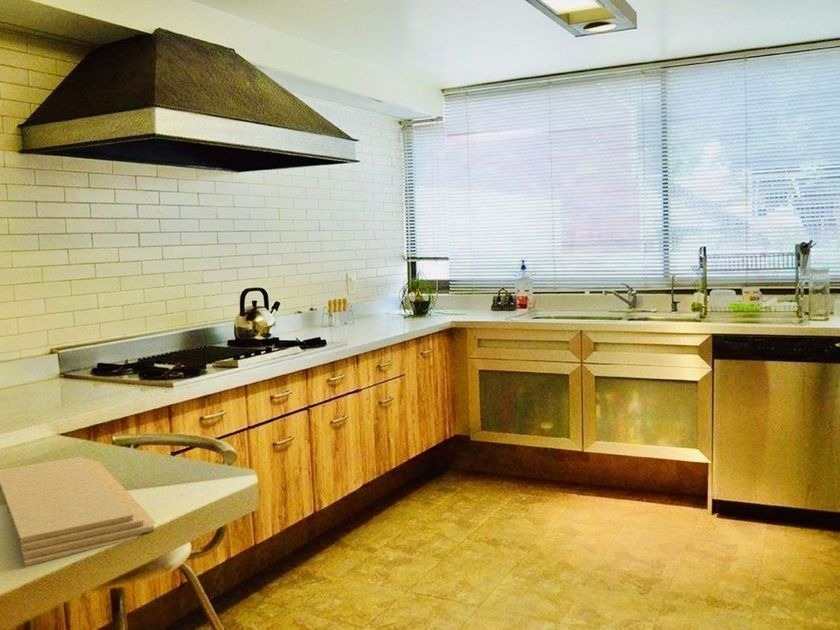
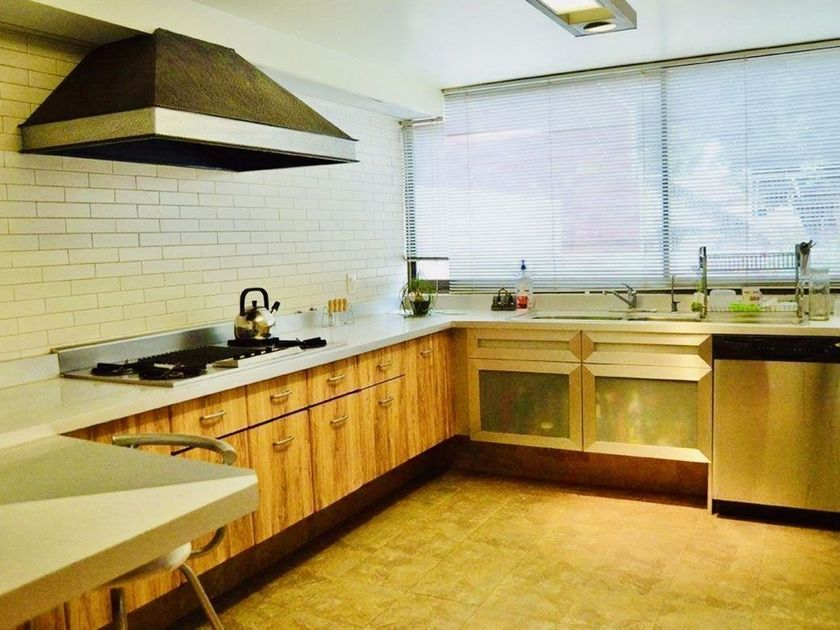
- cutting board [0,455,157,567]
